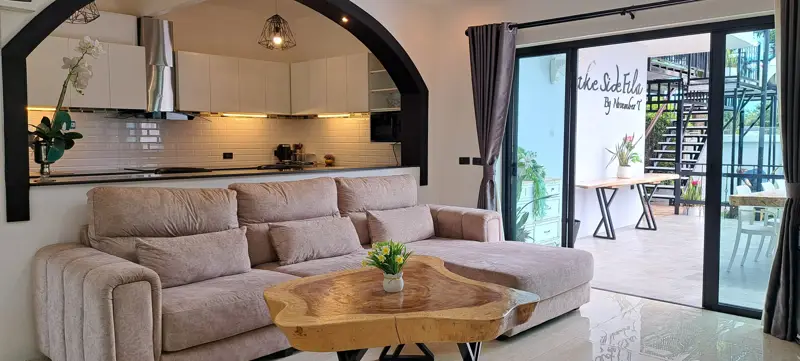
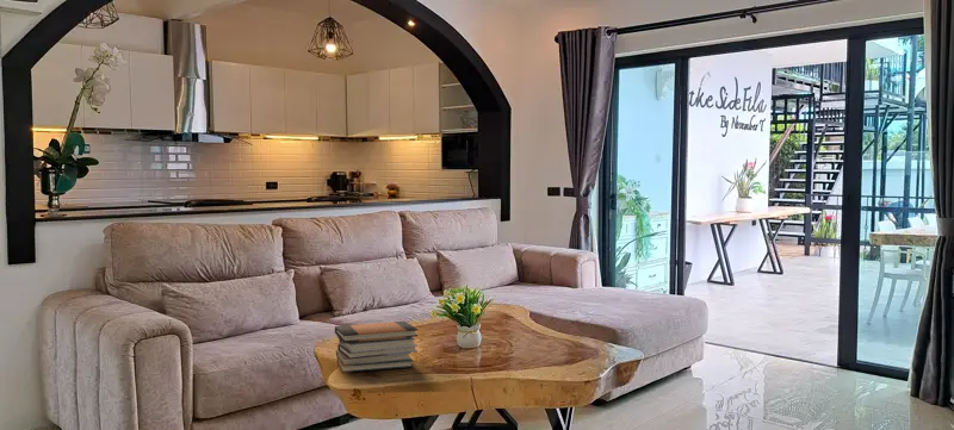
+ book stack [334,320,419,374]
